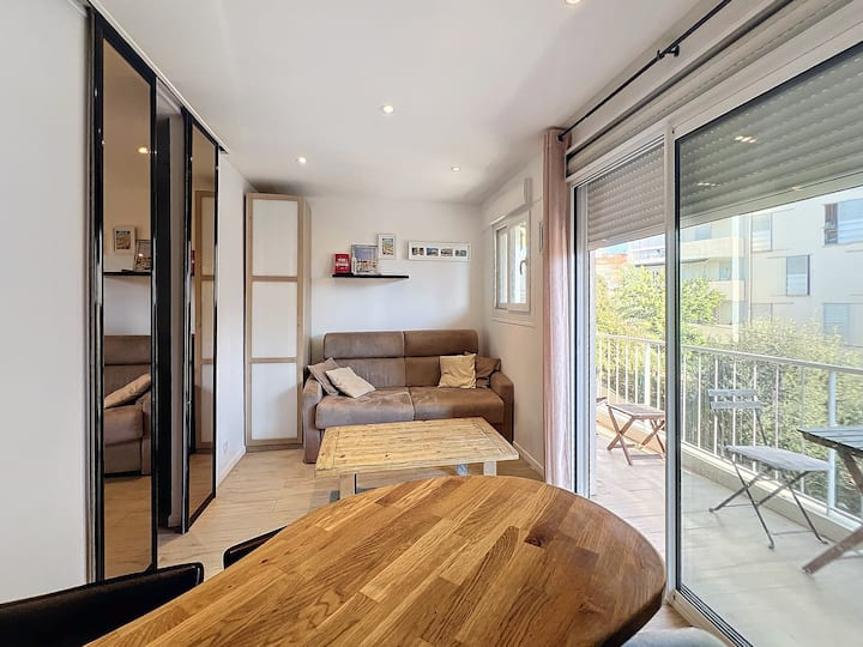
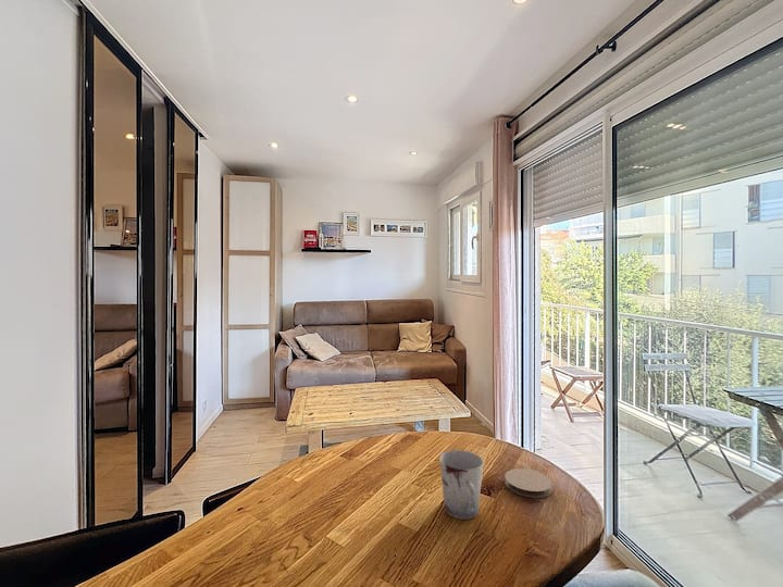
+ coaster [504,467,554,499]
+ cup [438,449,485,521]
